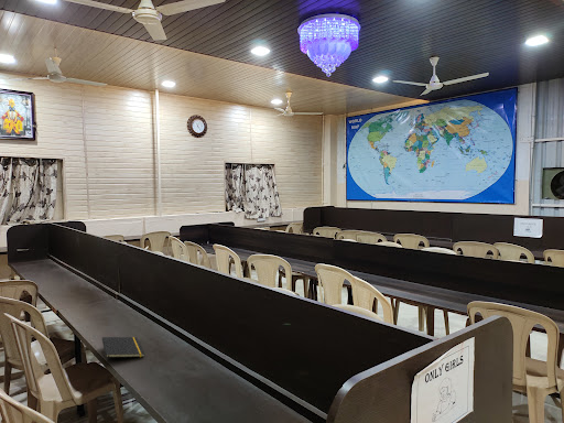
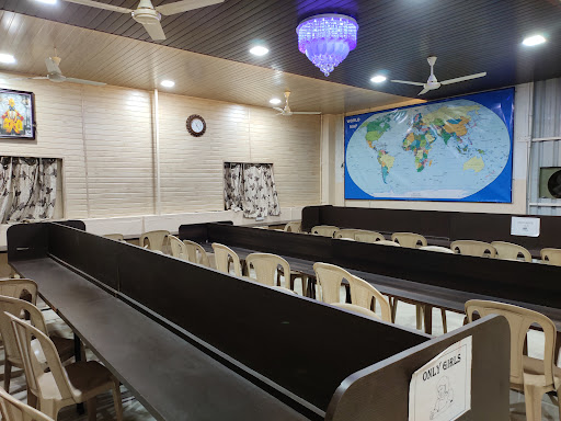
- notepad [101,336,145,366]
